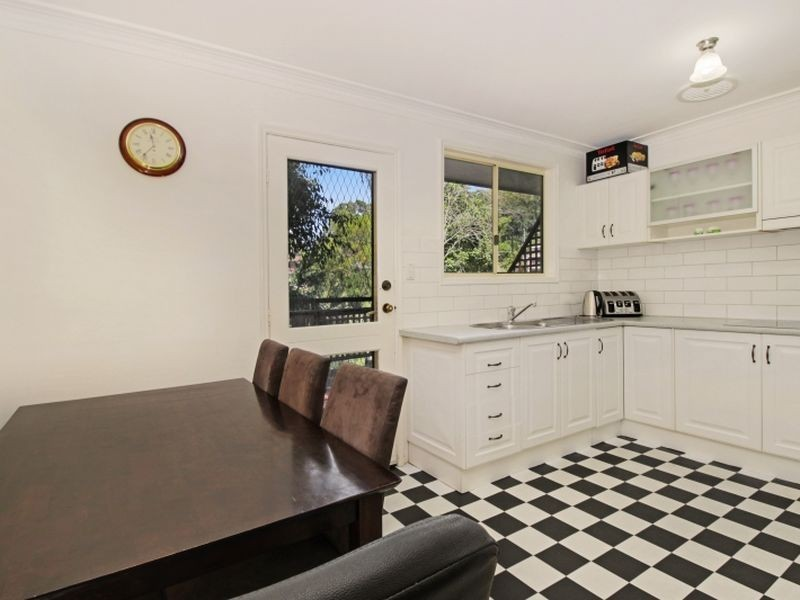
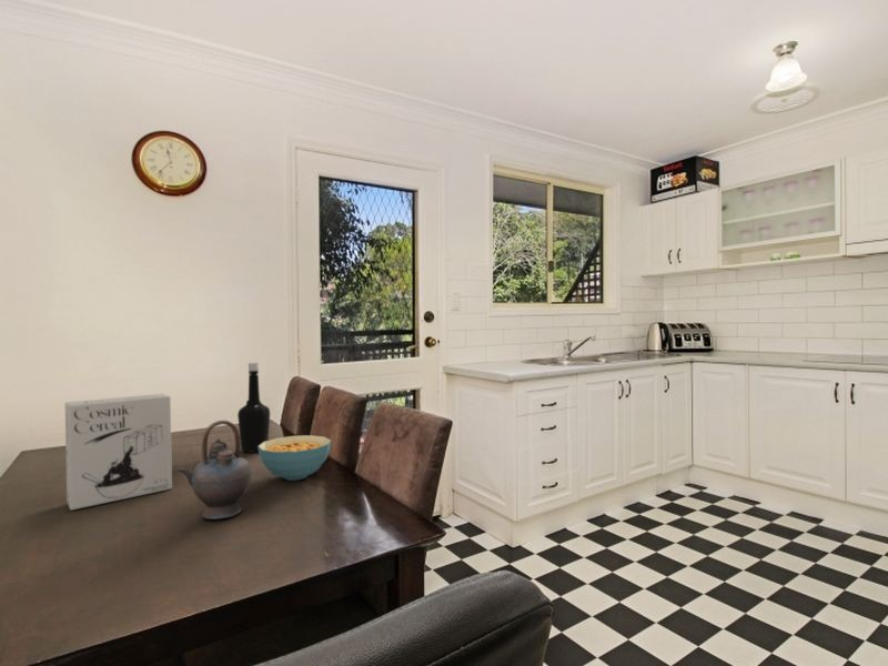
+ cereal box [64,393,173,511]
+ cereal bowl [258,434,332,482]
+ bottle [236,362,271,453]
+ teapot [176,420,252,521]
